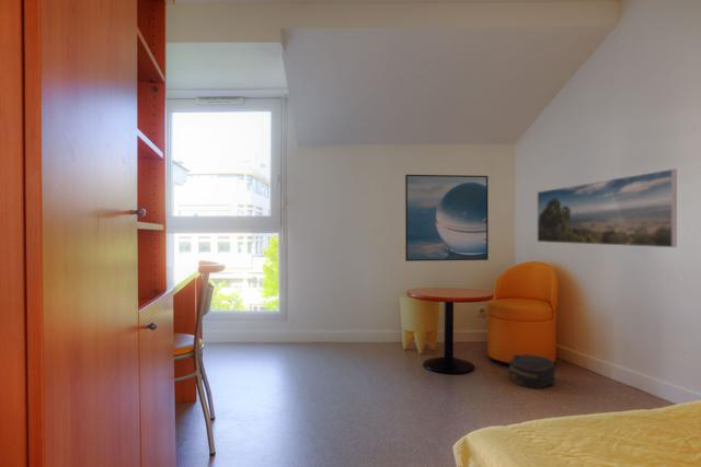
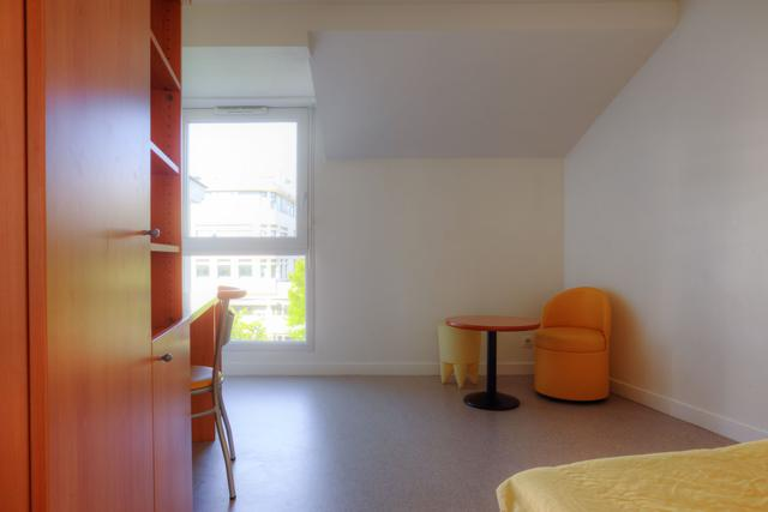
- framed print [537,168,678,248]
- hat box [507,353,556,390]
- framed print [404,174,490,262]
